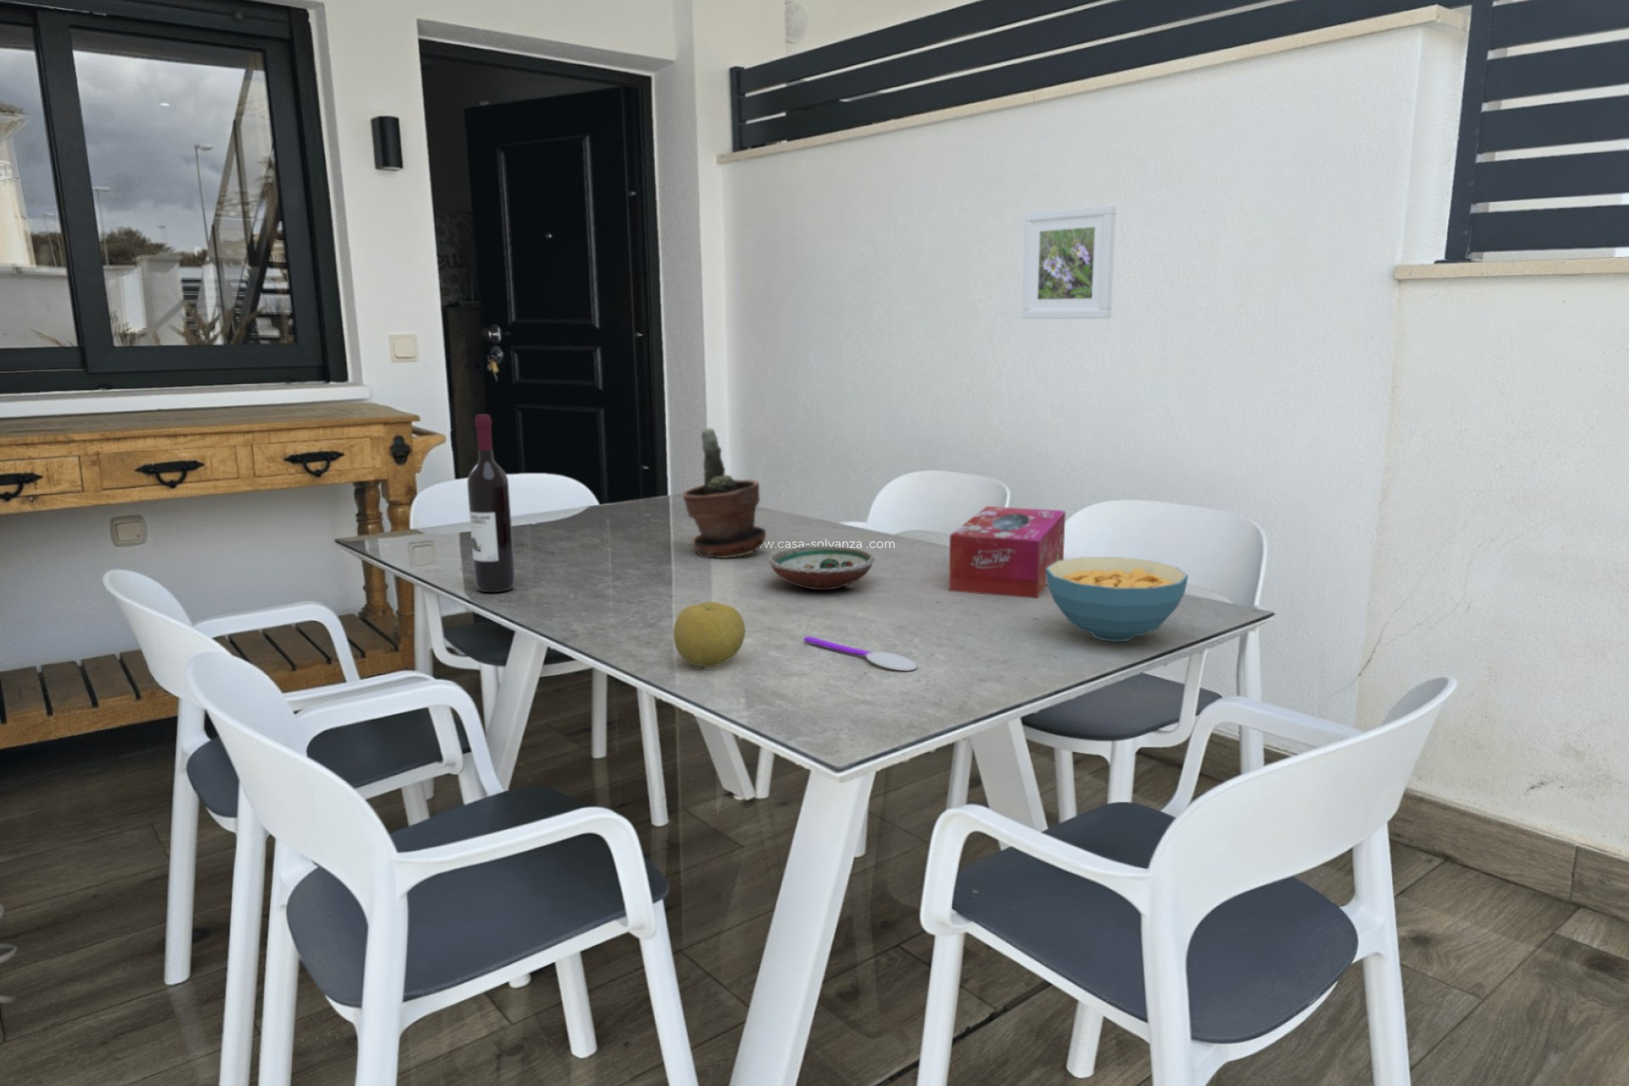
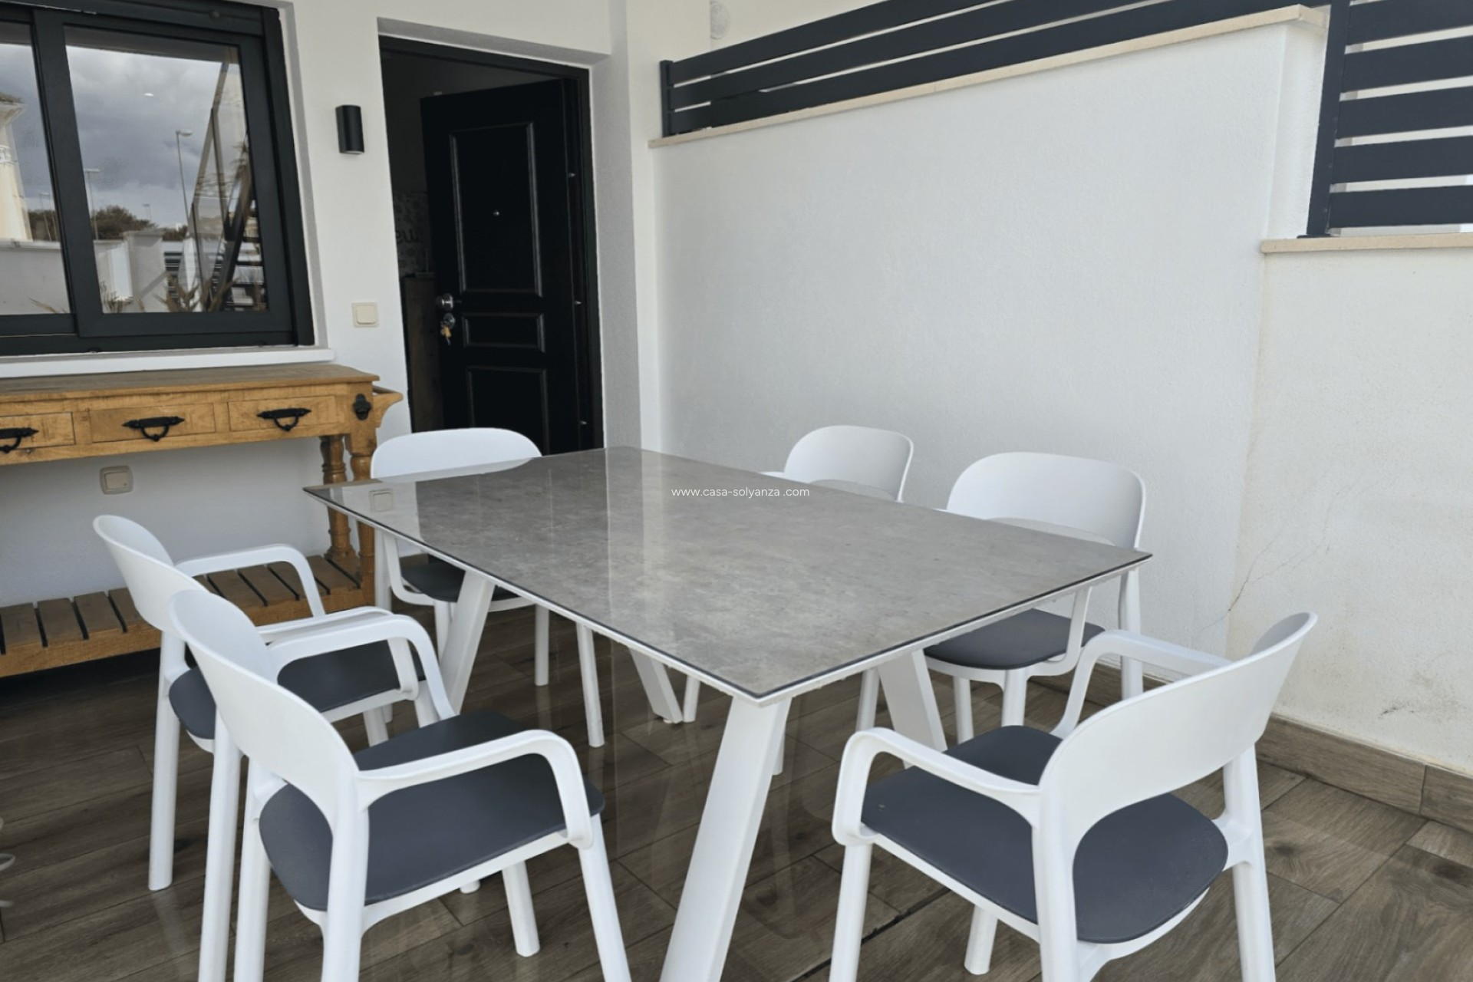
- decorative bowl [767,545,875,590]
- potted plant [682,427,767,559]
- wine bottle [467,413,516,593]
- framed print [1022,204,1116,319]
- tissue box [948,505,1067,599]
- cereal bowl [1046,555,1189,642]
- fruit [671,601,745,668]
- spoon [802,635,918,671]
